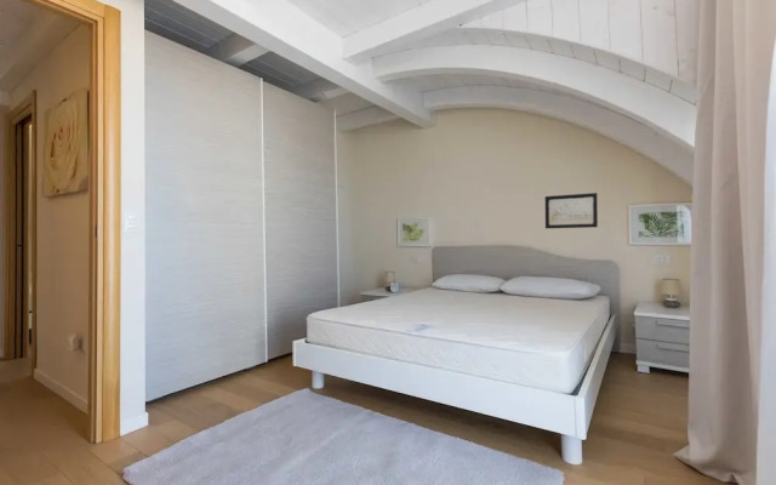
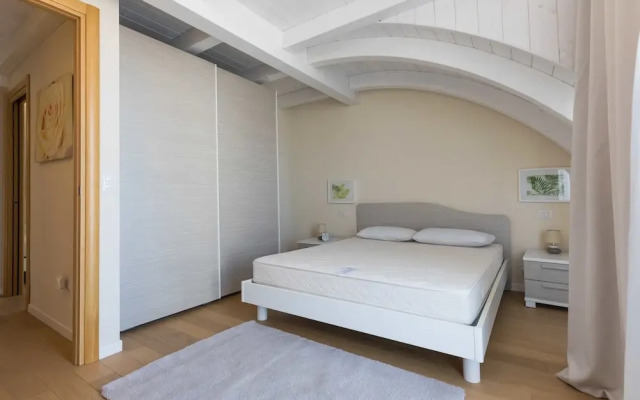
- wall art [544,192,599,229]
